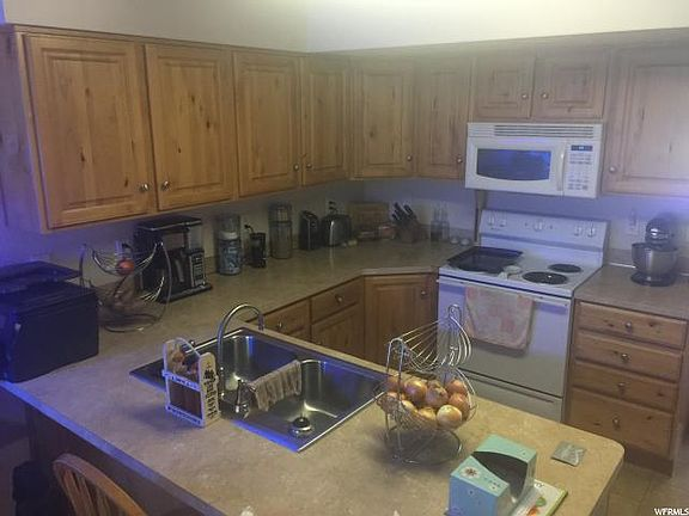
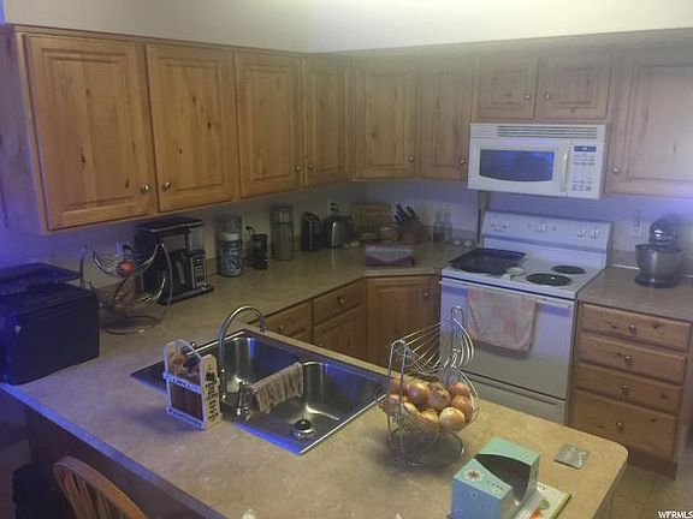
+ tissue box [363,244,413,267]
